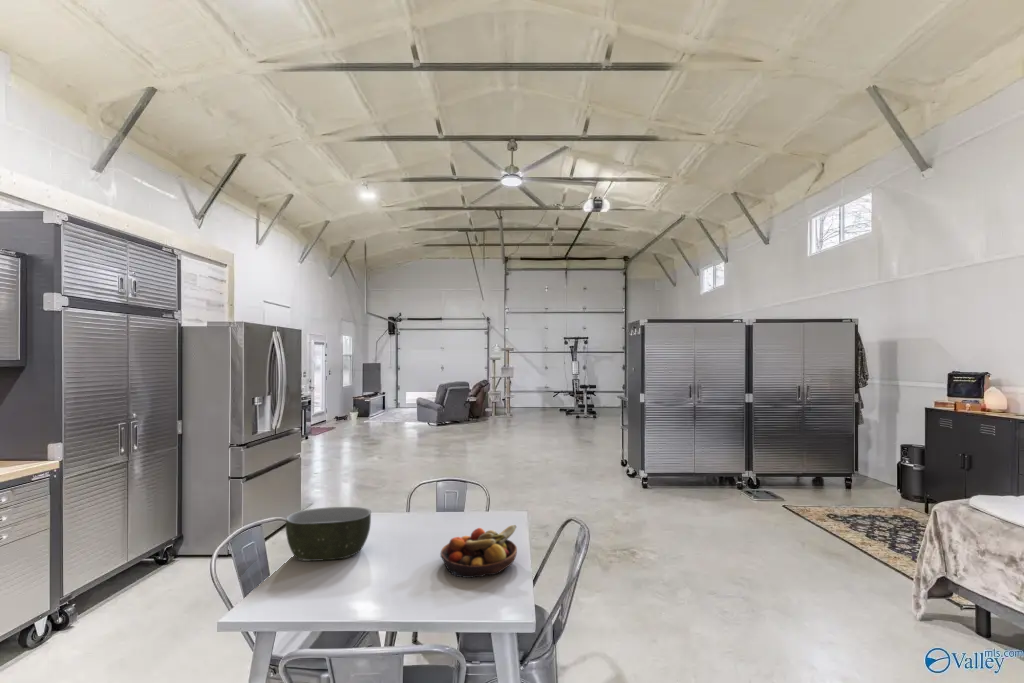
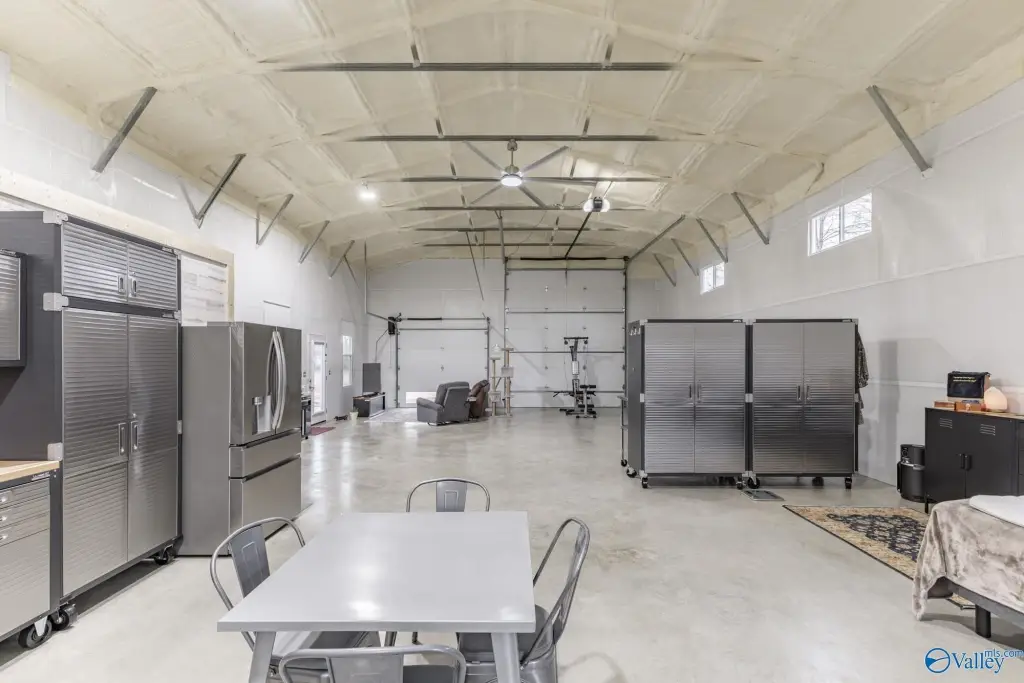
- bowl [285,506,372,562]
- fruit bowl [440,524,518,579]
